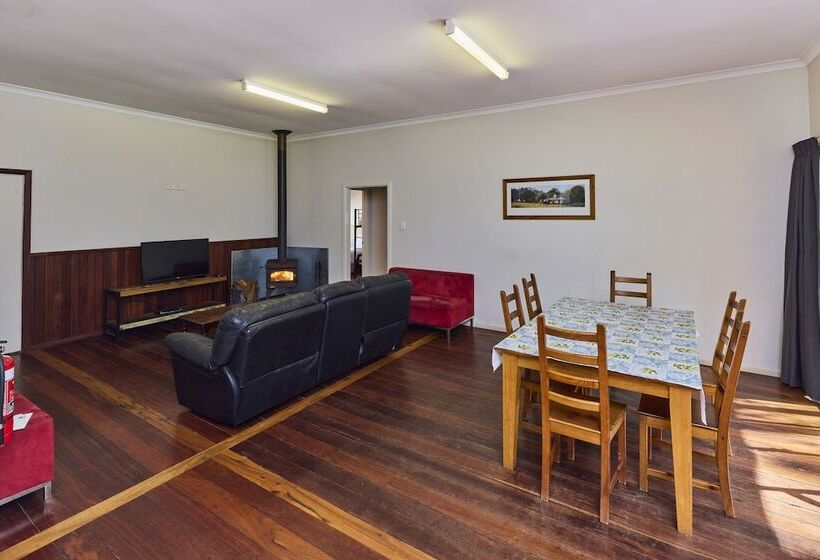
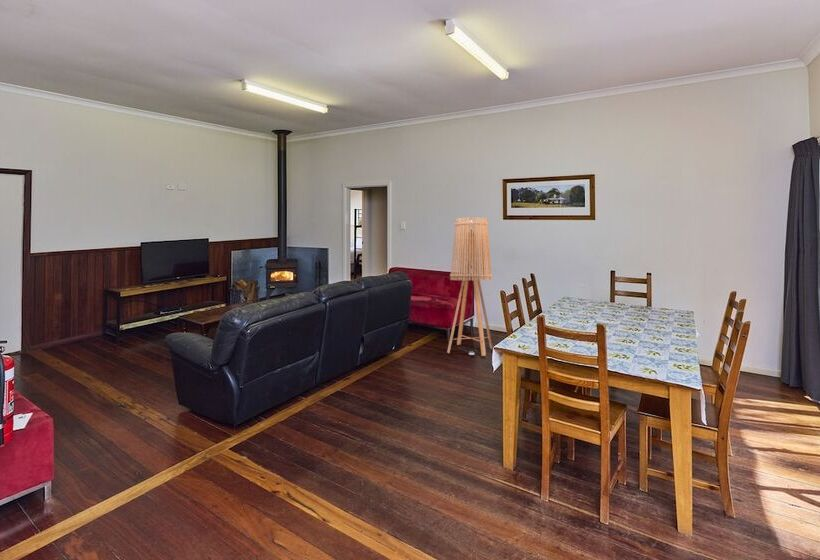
+ floor lamp [446,216,494,357]
